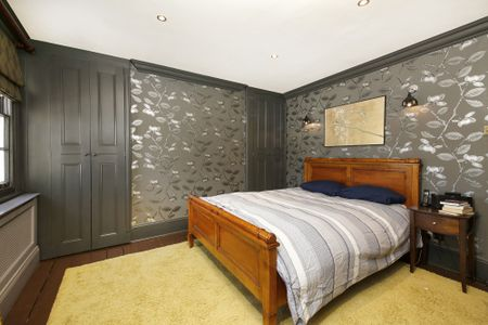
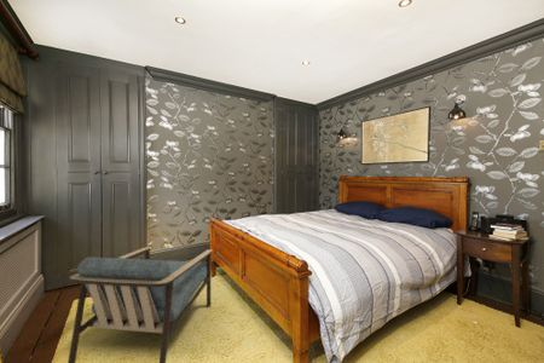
+ armchair [66,246,214,363]
